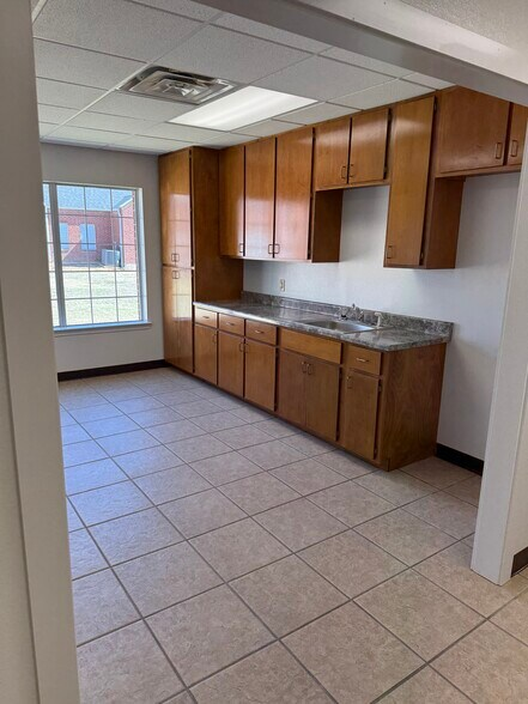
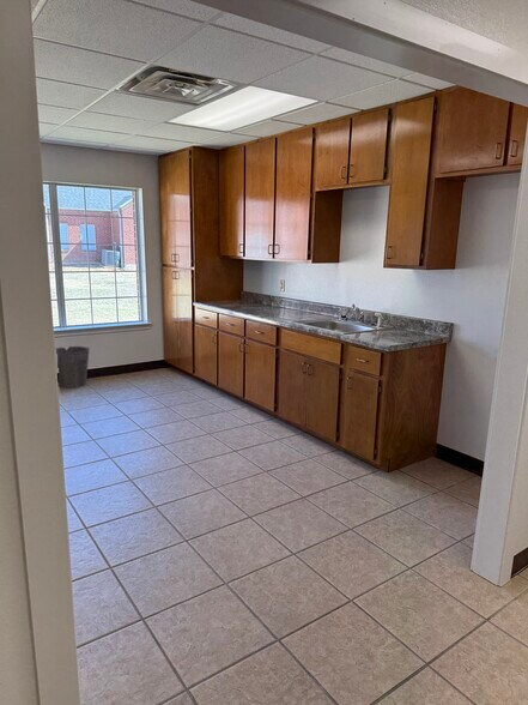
+ waste bin [55,345,91,388]
